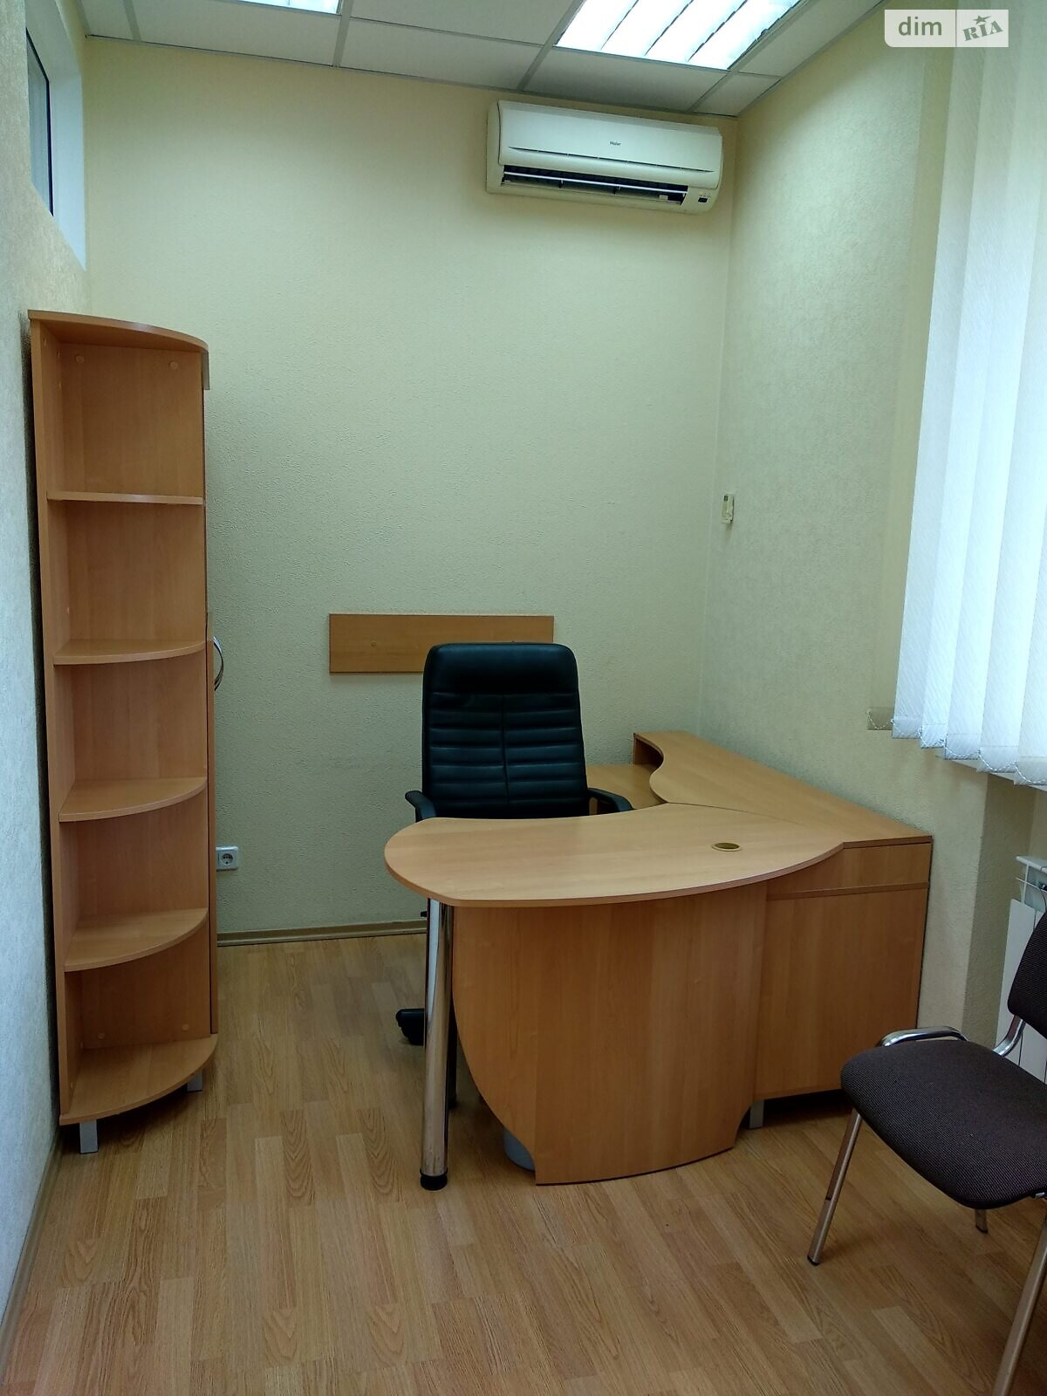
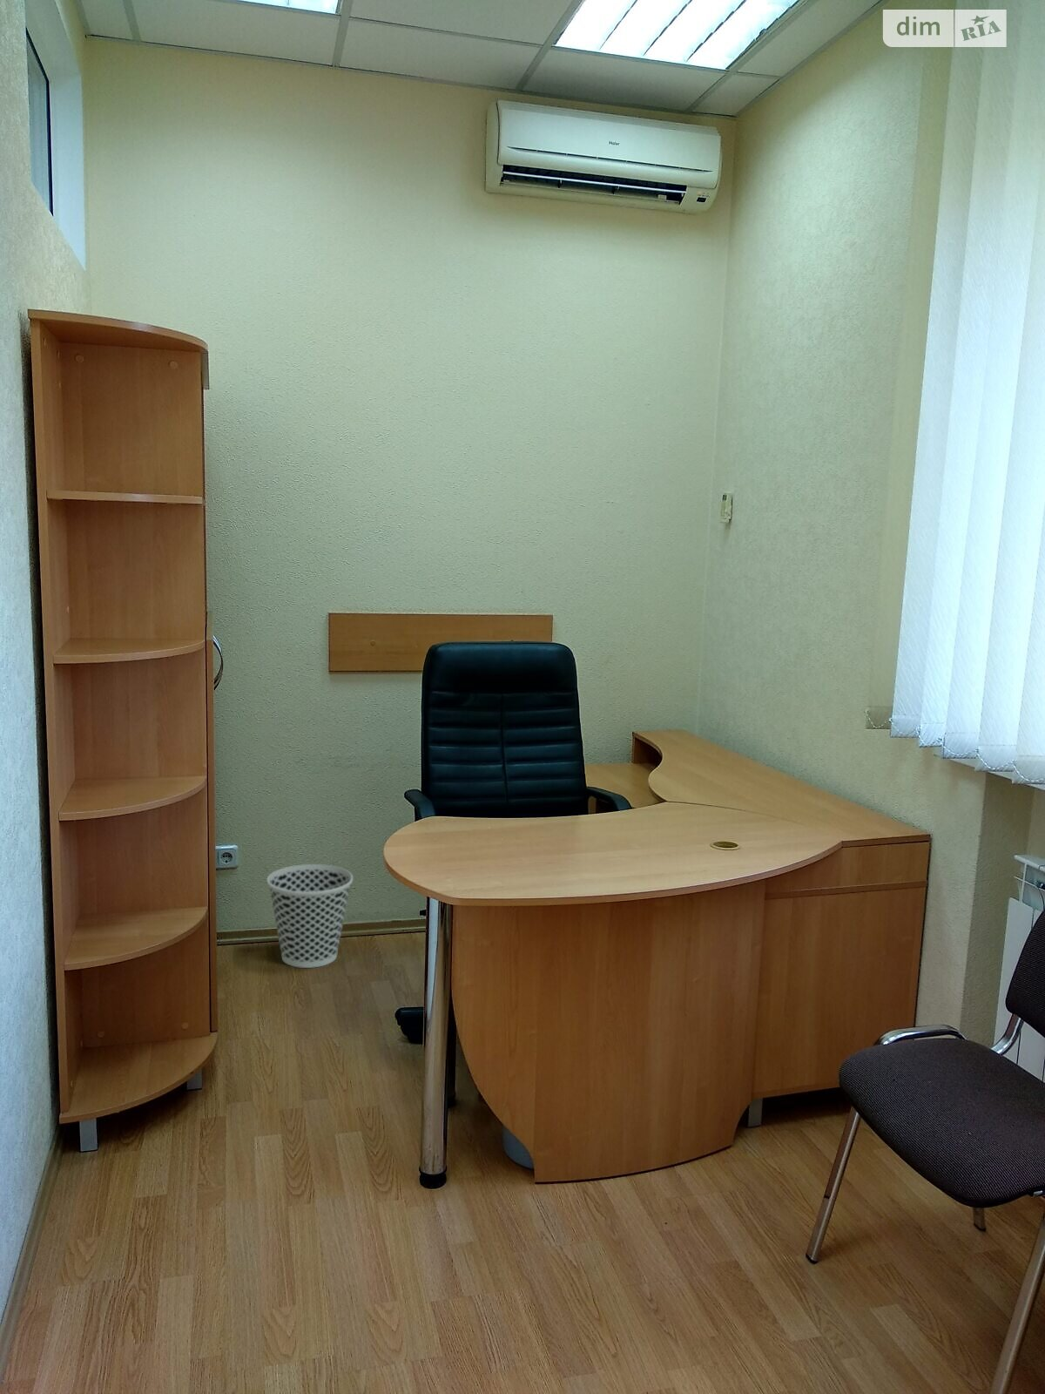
+ wastebasket [267,864,353,969]
